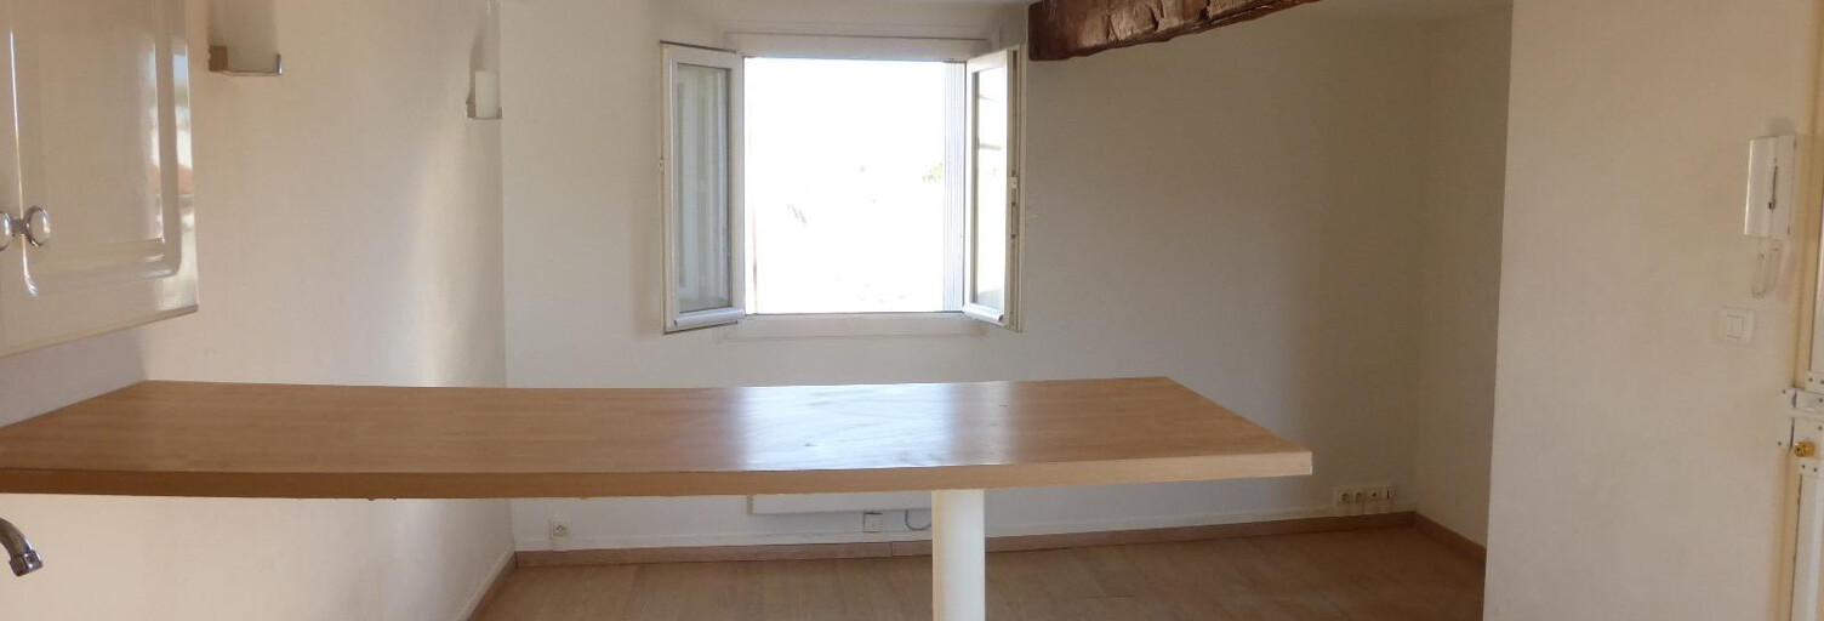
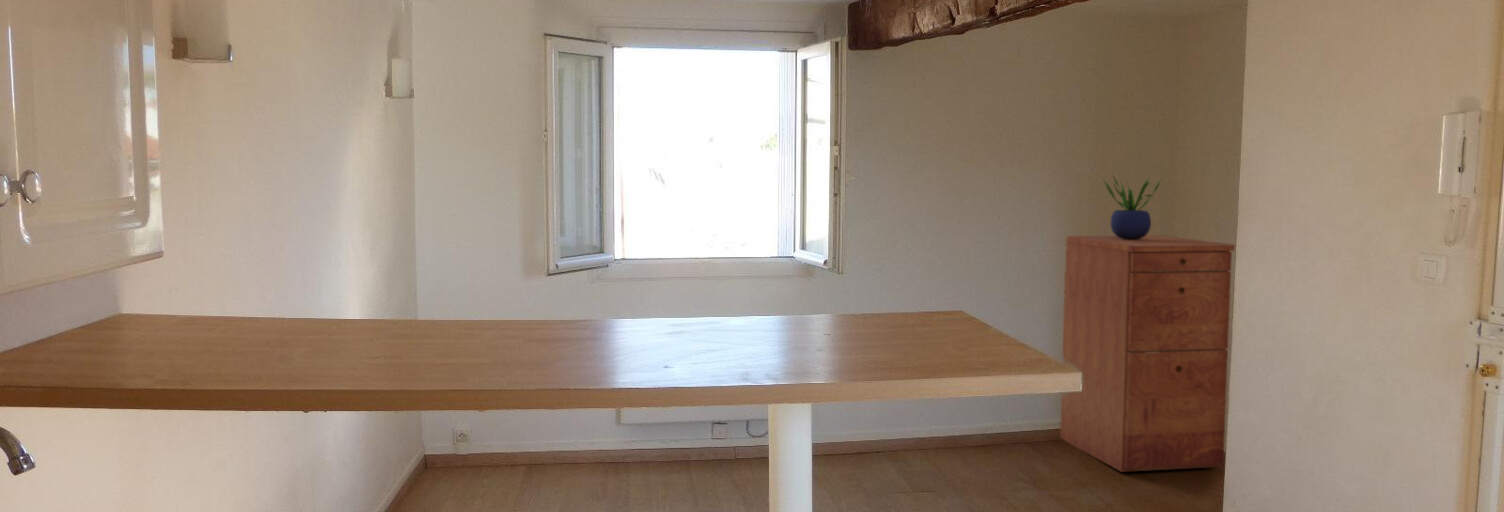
+ potted plant [1103,175,1161,240]
+ filing cabinet [1059,234,1236,473]
